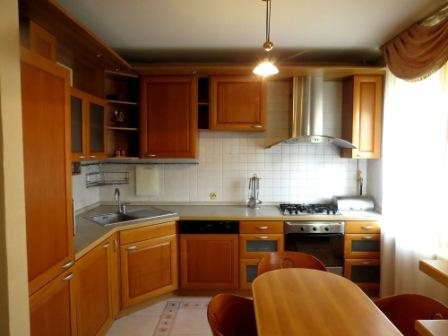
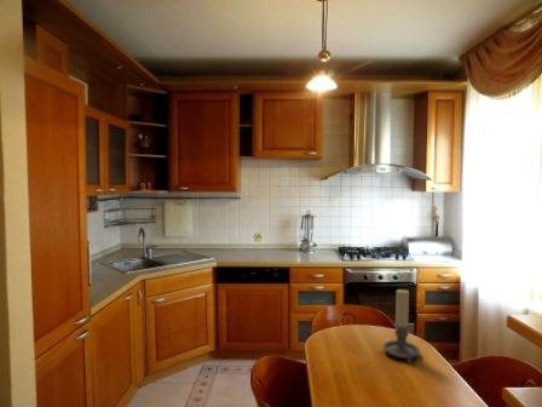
+ candle holder [382,288,421,365]
